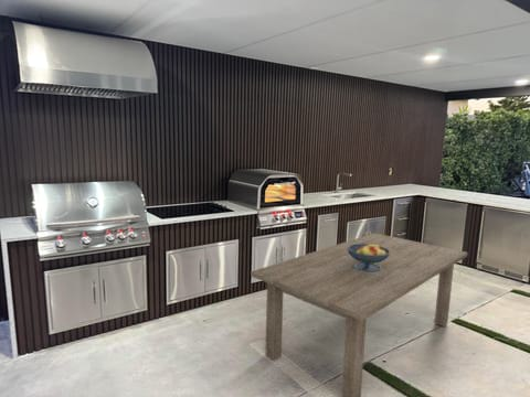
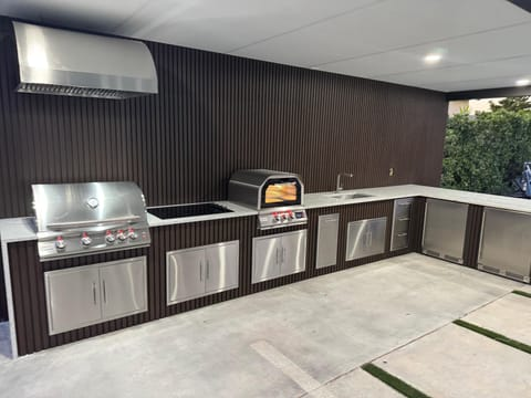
- fruit bowl [347,243,390,272]
- dining table [250,232,469,397]
